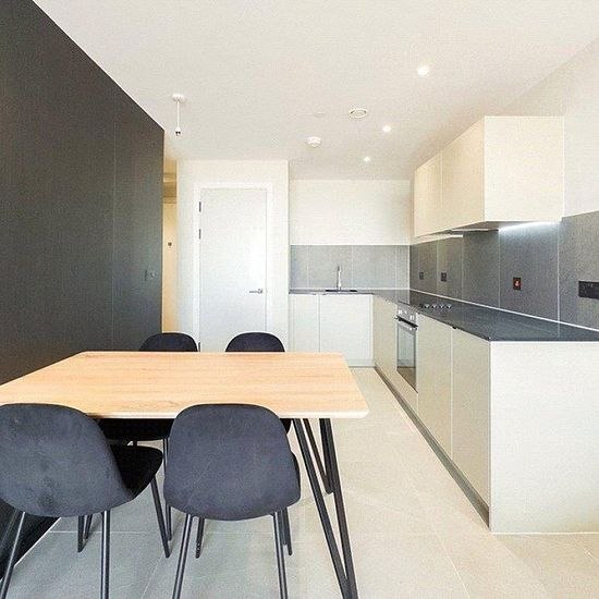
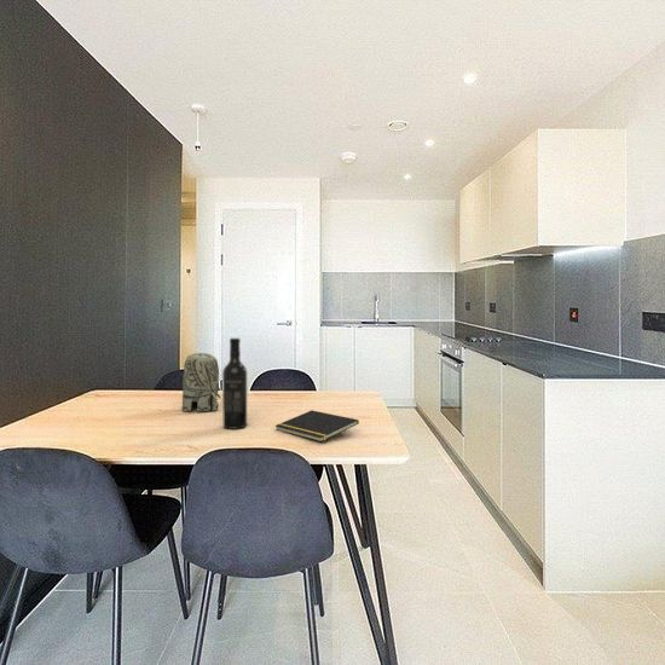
+ wine bottle [221,337,248,430]
+ notepad [274,409,360,443]
+ toy elephant [181,352,221,412]
